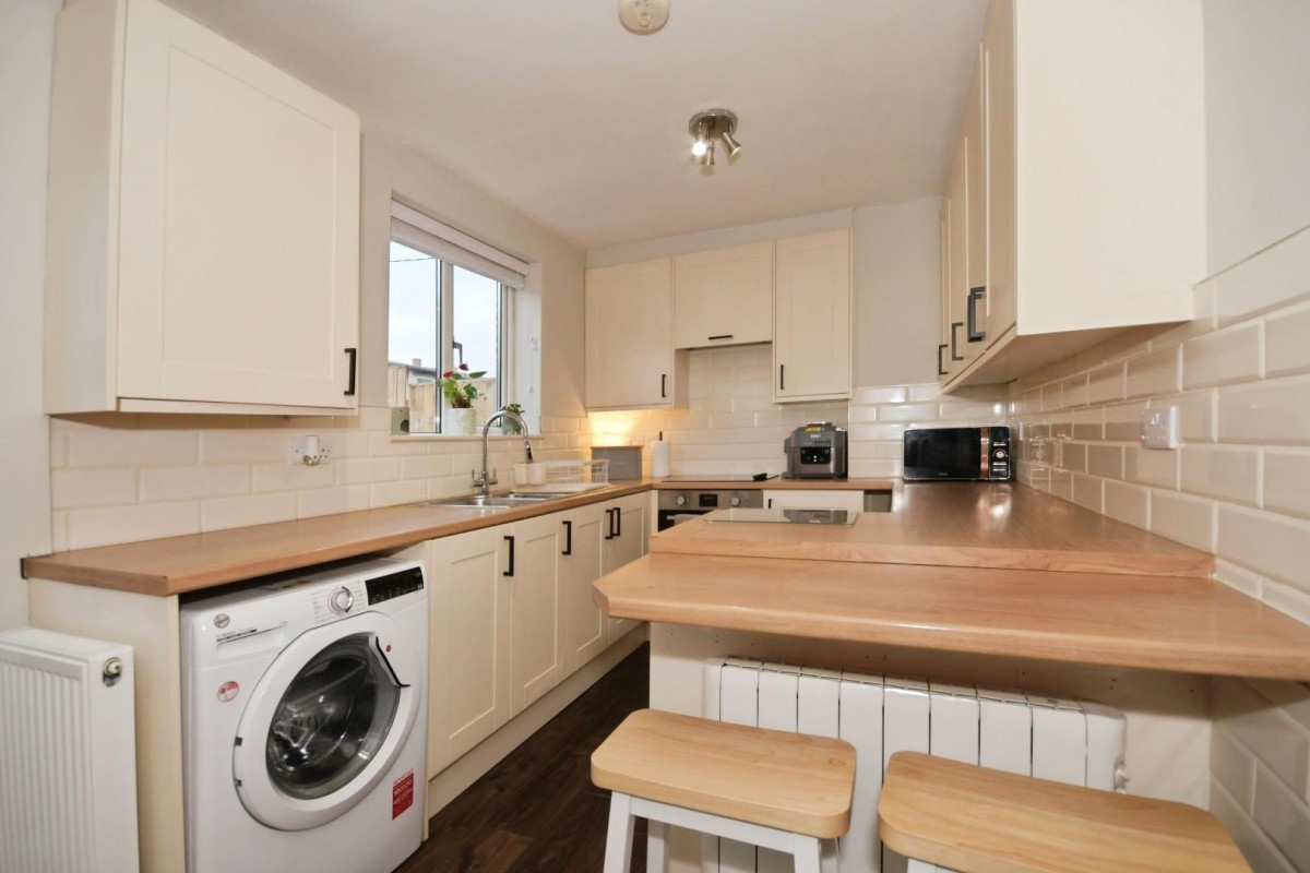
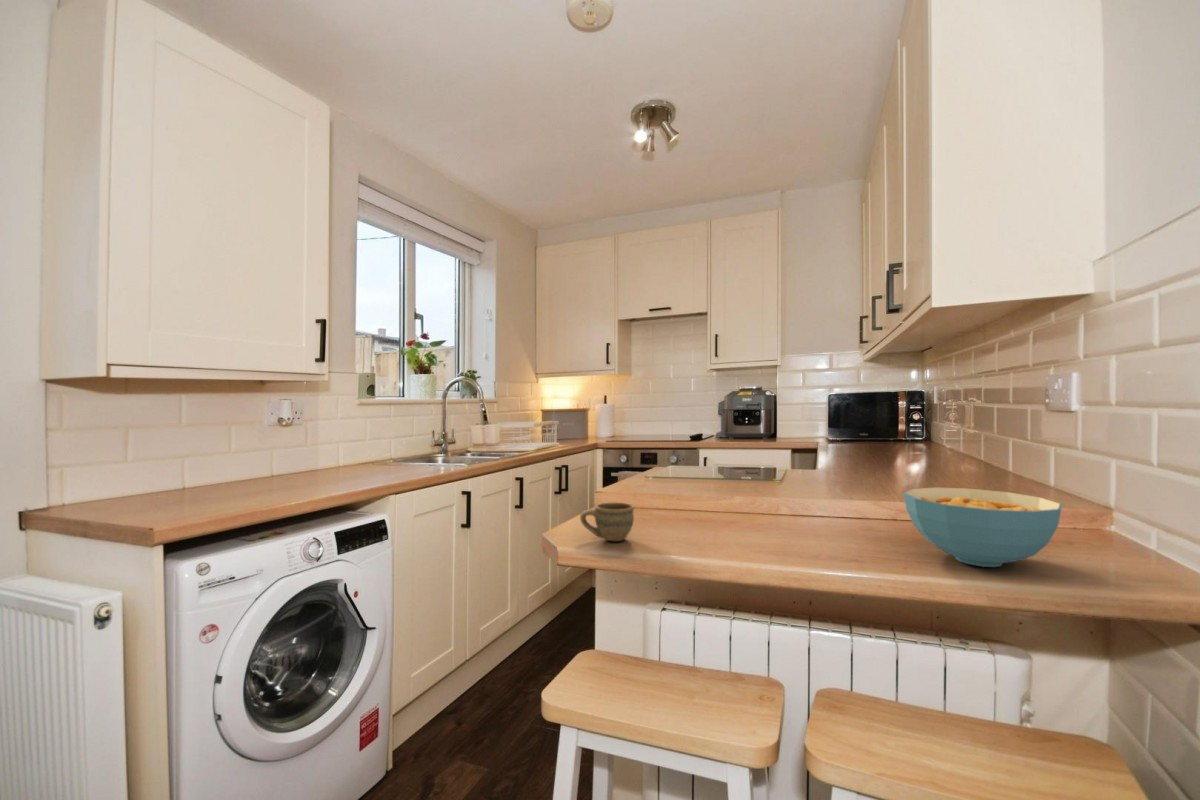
+ cereal bowl [903,487,1063,568]
+ cup [579,502,635,542]
